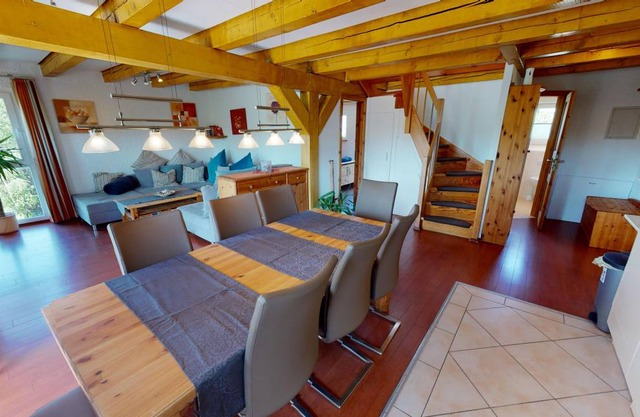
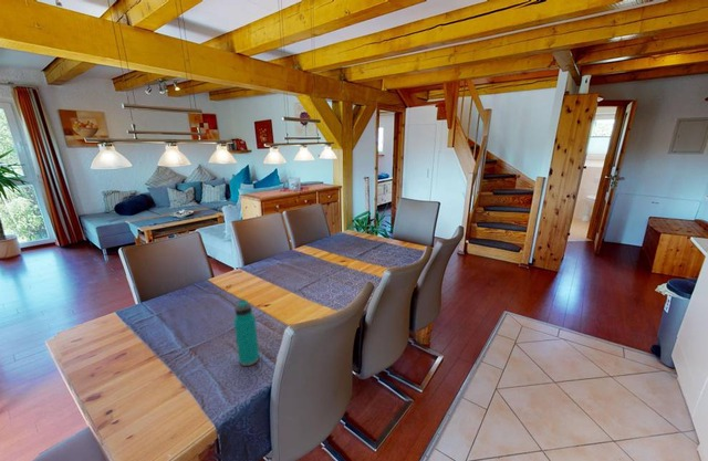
+ water bottle [232,298,260,367]
